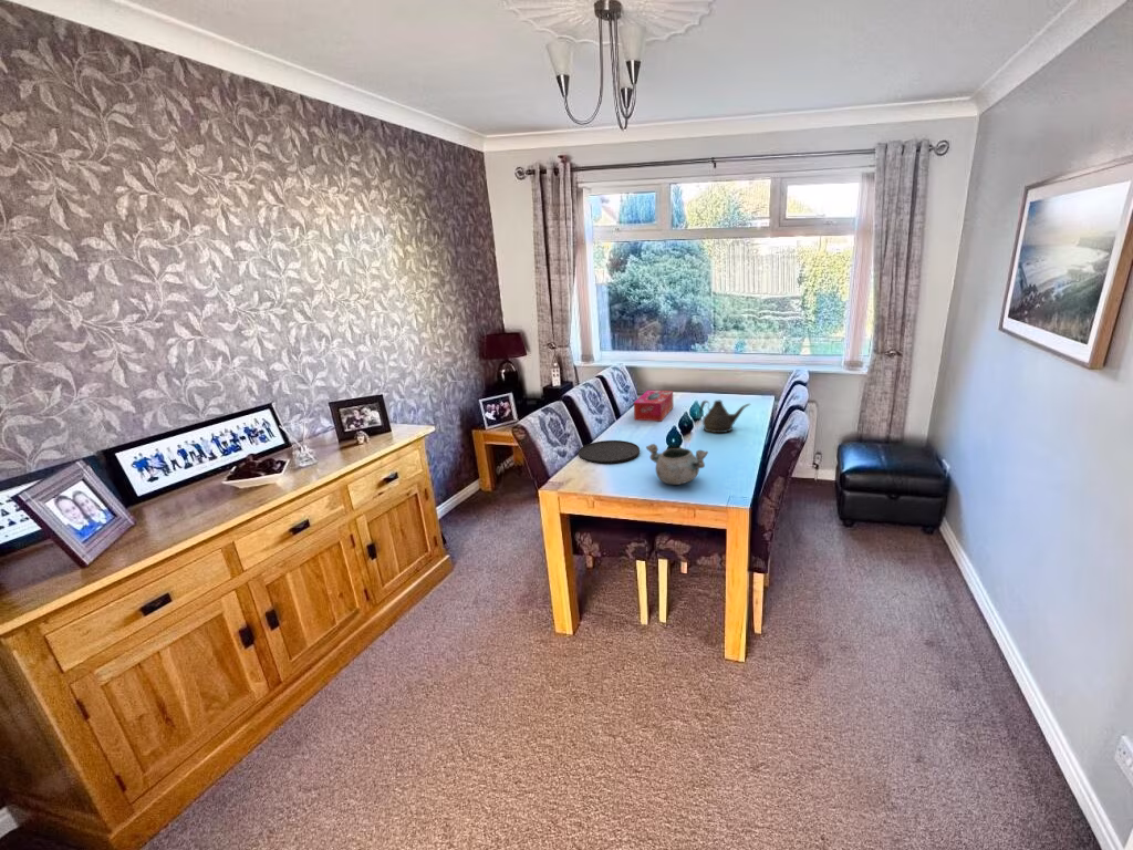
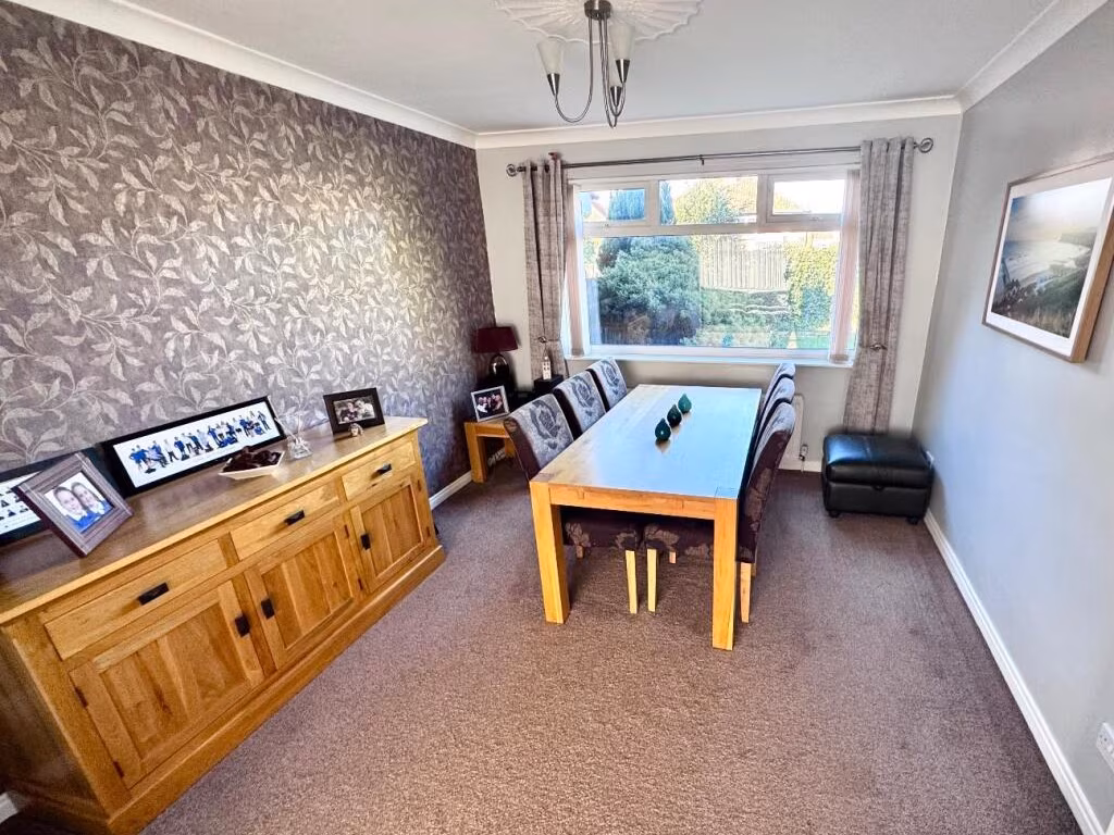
- decorative bowl [645,443,709,486]
- plate [578,439,641,465]
- teapot [698,400,751,434]
- tissue box [633,390,674,423]
